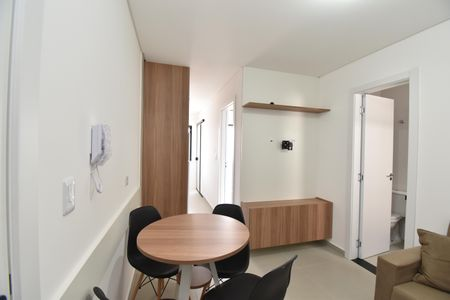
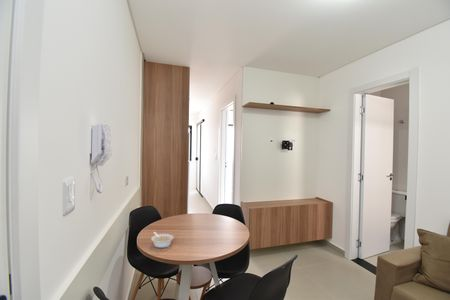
+ legume [150,231,174,249]
